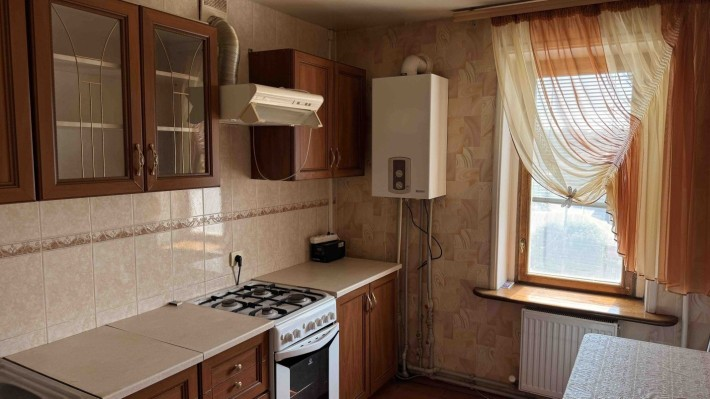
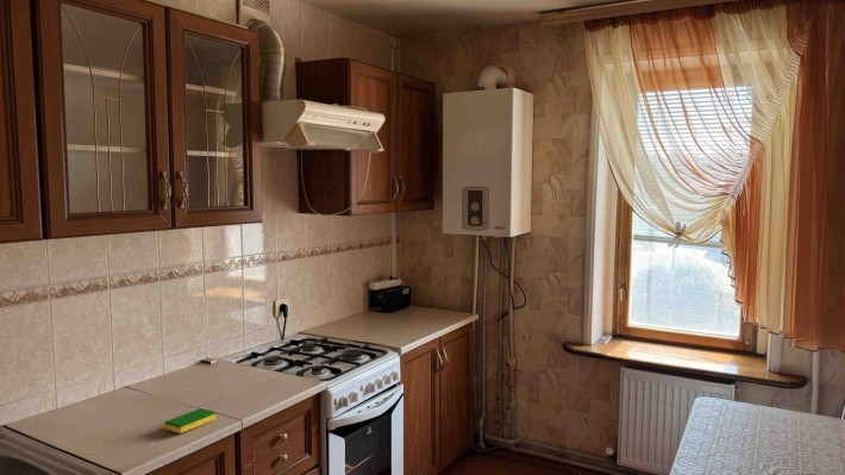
+ dish sponge [163,407,217,435]
